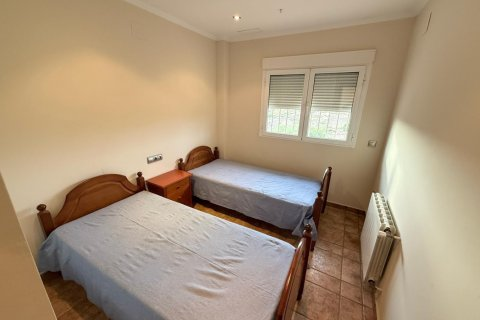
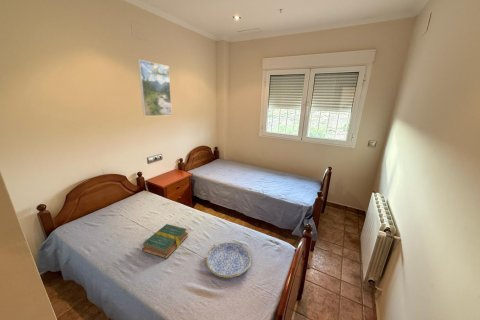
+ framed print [137,59,173,117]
+ serving tray [205,242,252,279]
+ hardback book [141,223,189,260]
